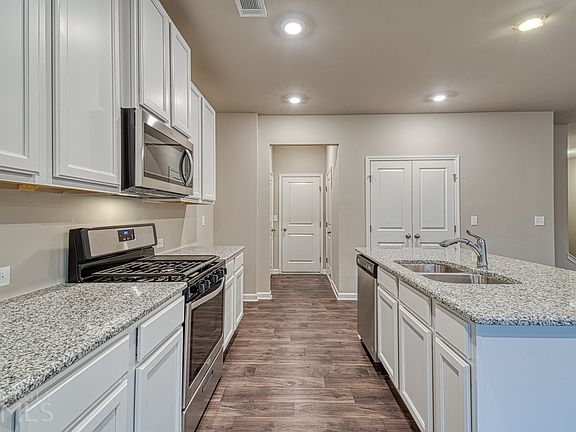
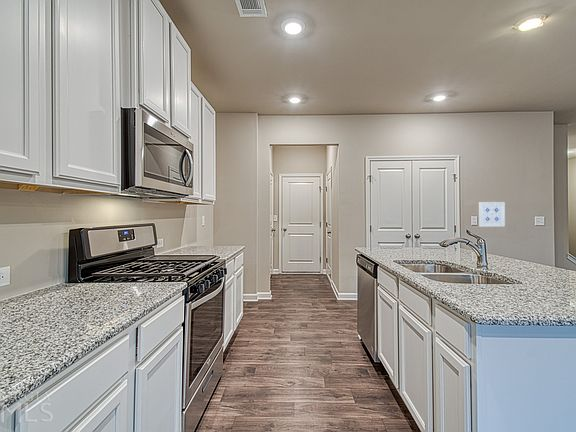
+ wall art [478,201,506,228]
